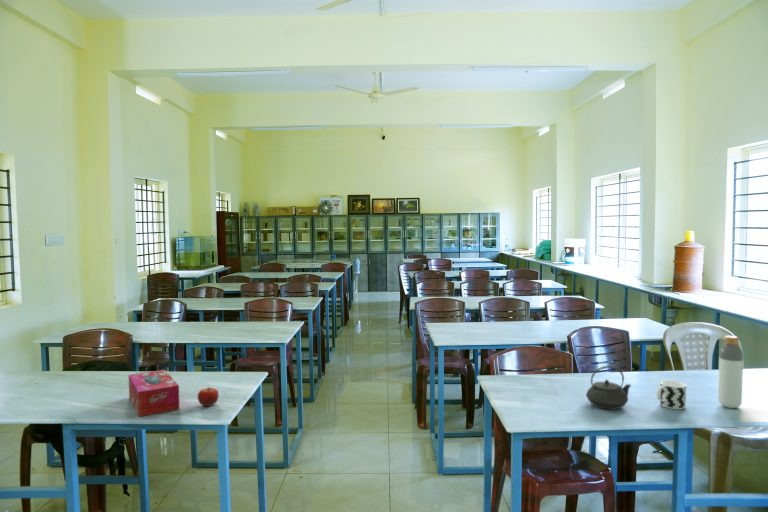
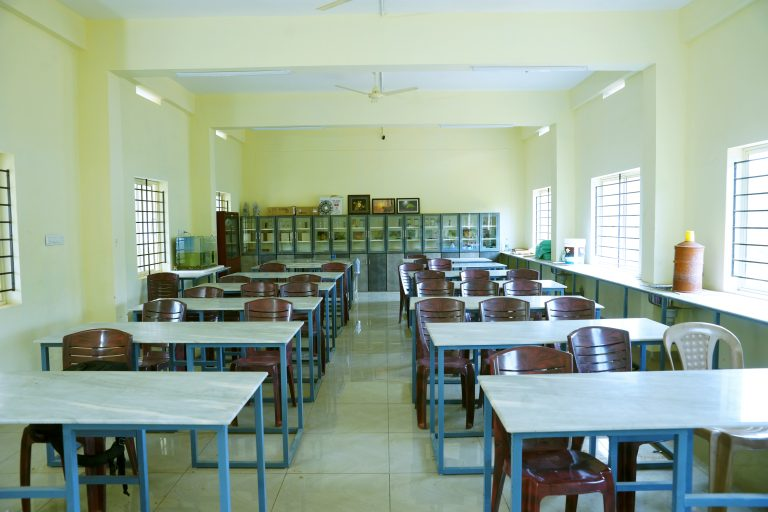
- fruit [197,386,220,407]
- cup [655,379,687,410]
- teapot [585,365,632,410]
- tissue box [128,369,180,418]
- bottle [717,335,744,409]
